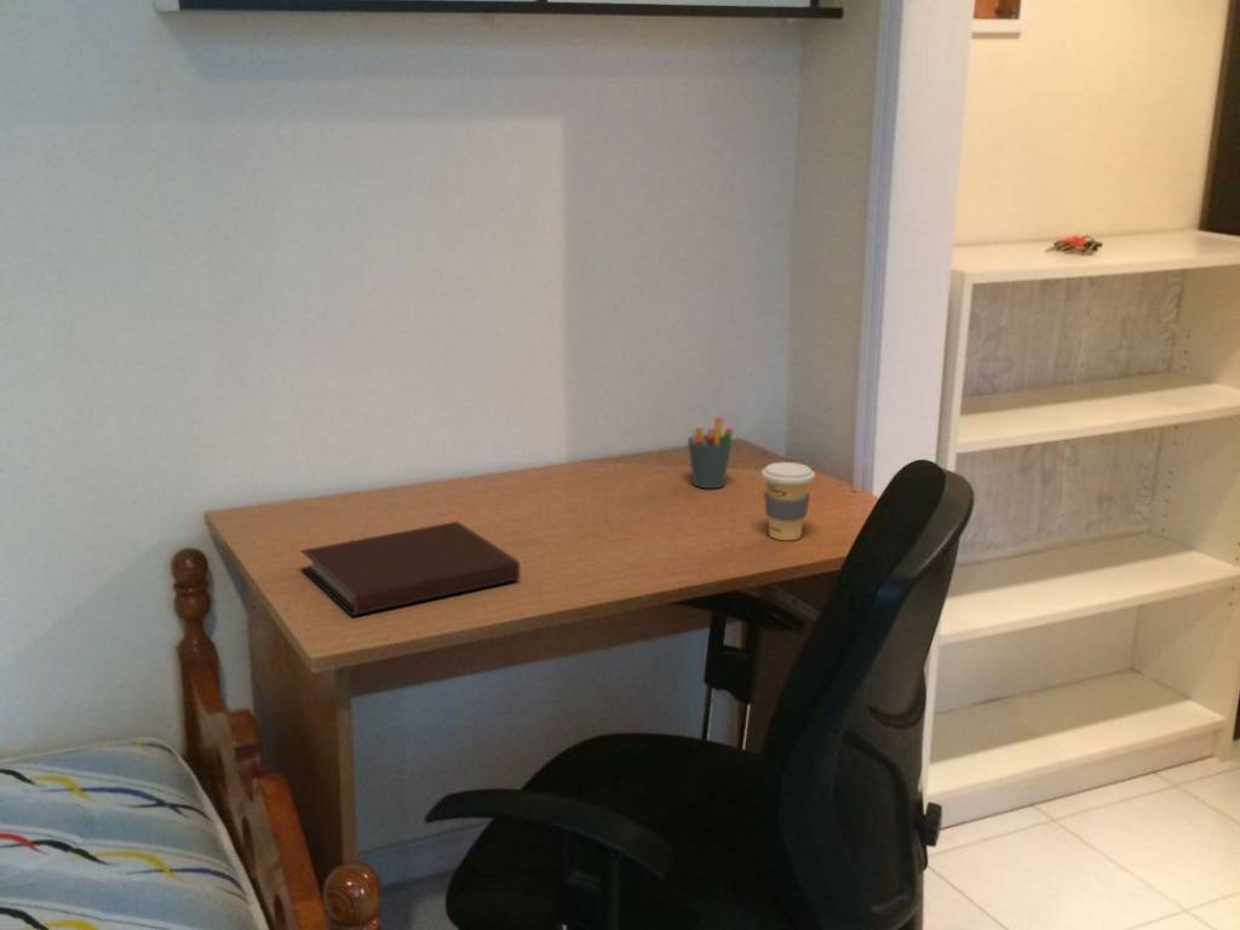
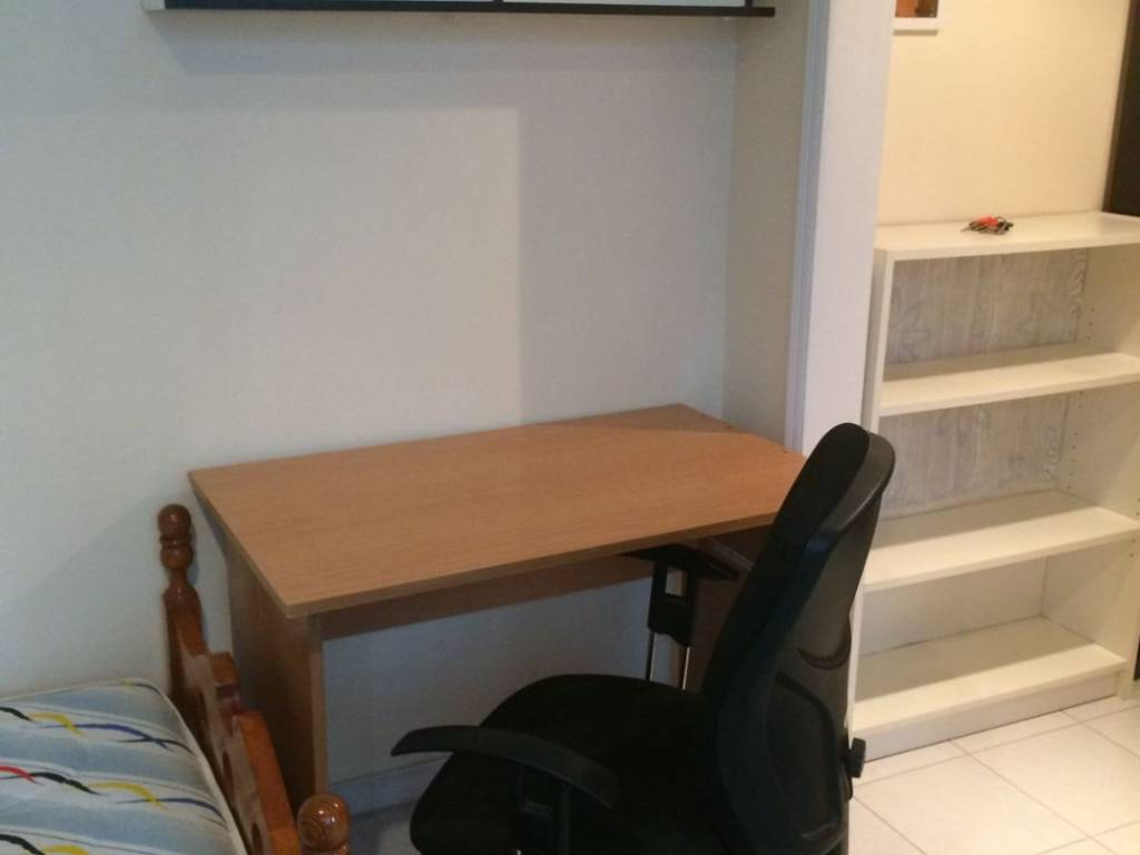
- pen holder [685,412,735,489]
- notebook [299,521,521,616]
- coffee cup [760,461,816,541]
